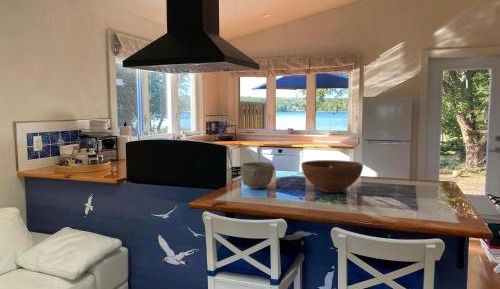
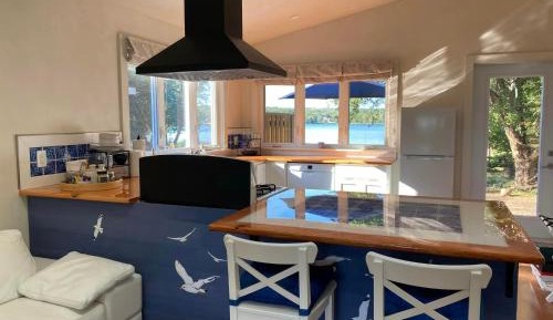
- fruit bowl [300,159,364,194]
- bowl [240,161,276,190]
